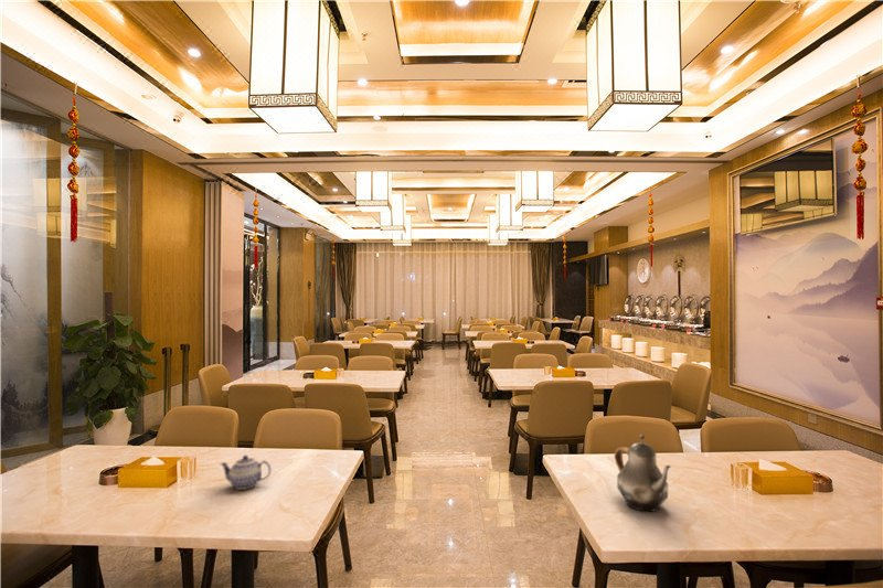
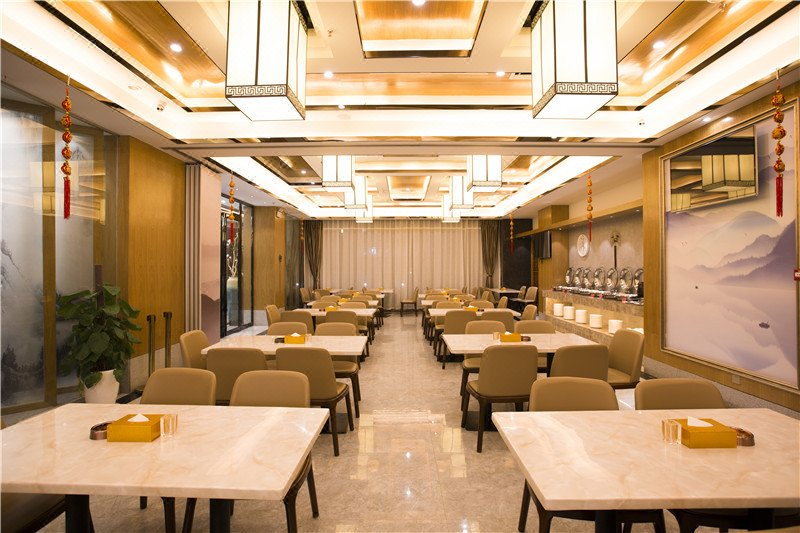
- teapot [220,455,273,491]
- teapot [614,434,672,513]
